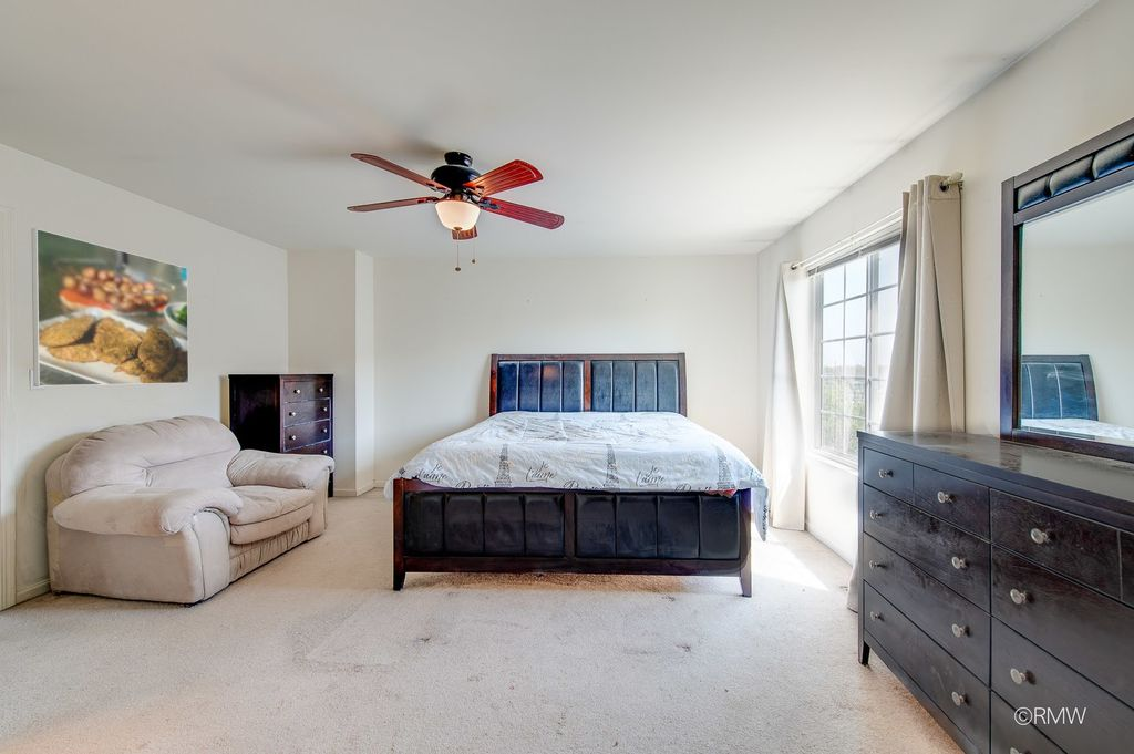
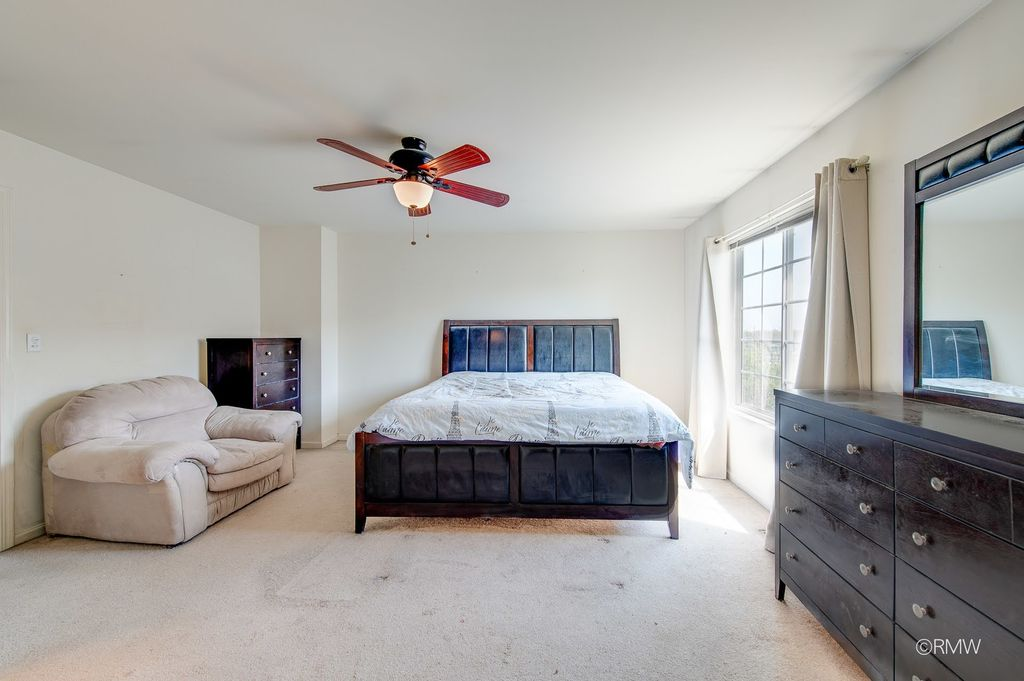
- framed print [31,227,190,388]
